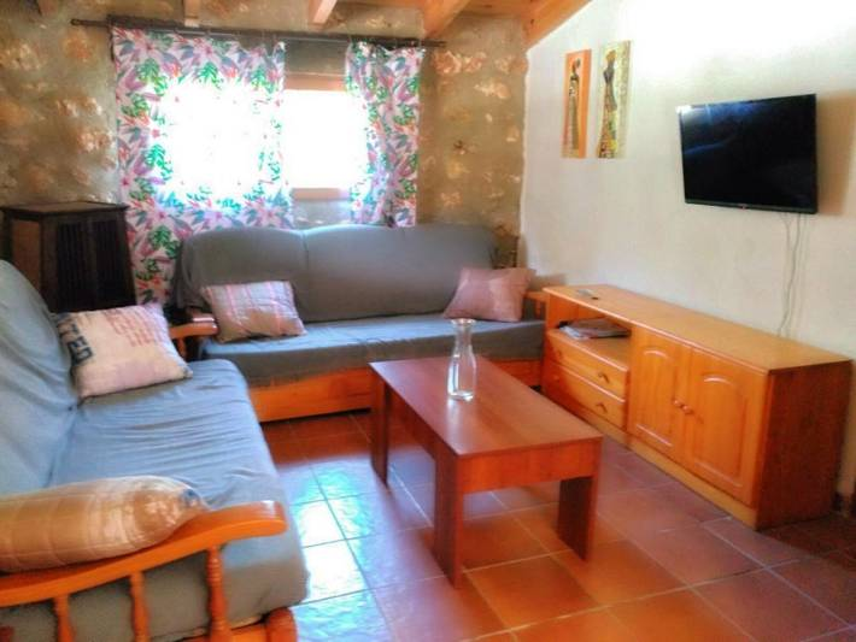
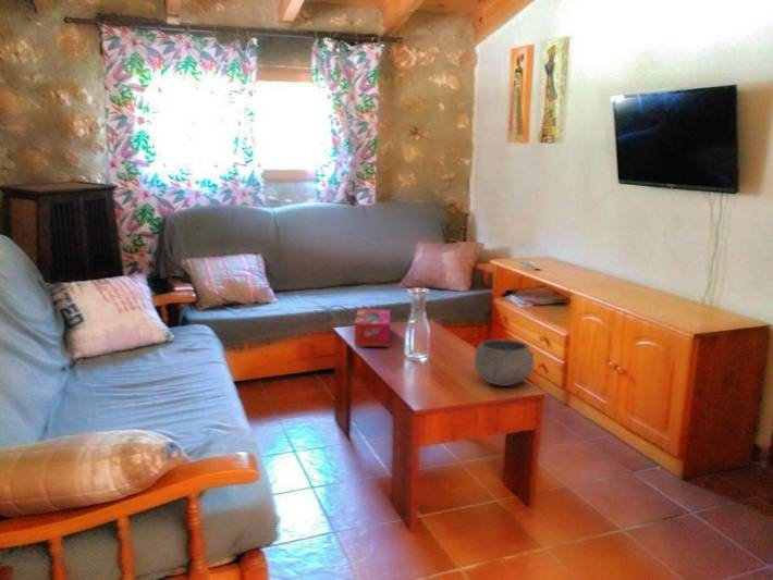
+ tissue box [354,308,391,348]
+ bowl [474,338,535,387]
